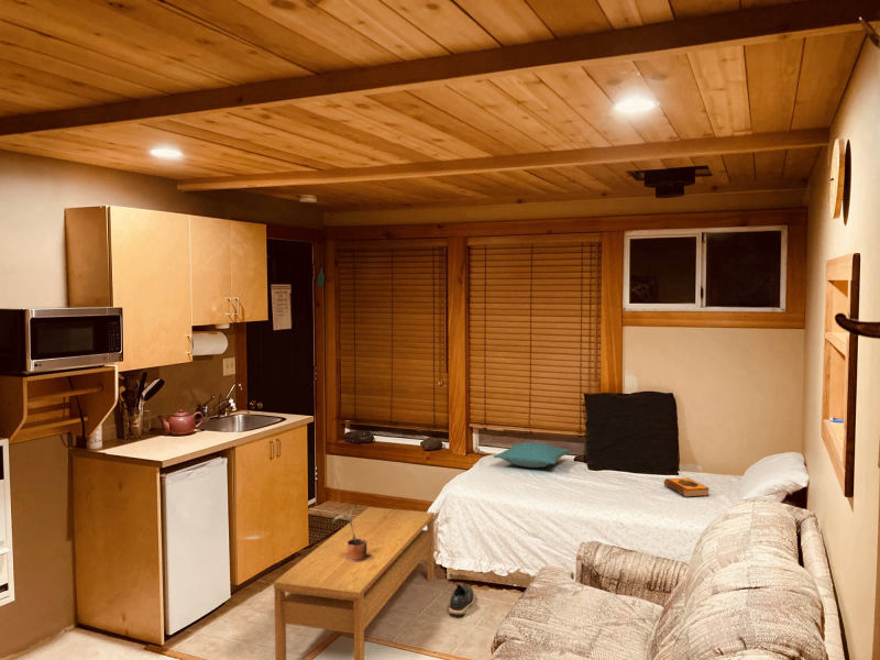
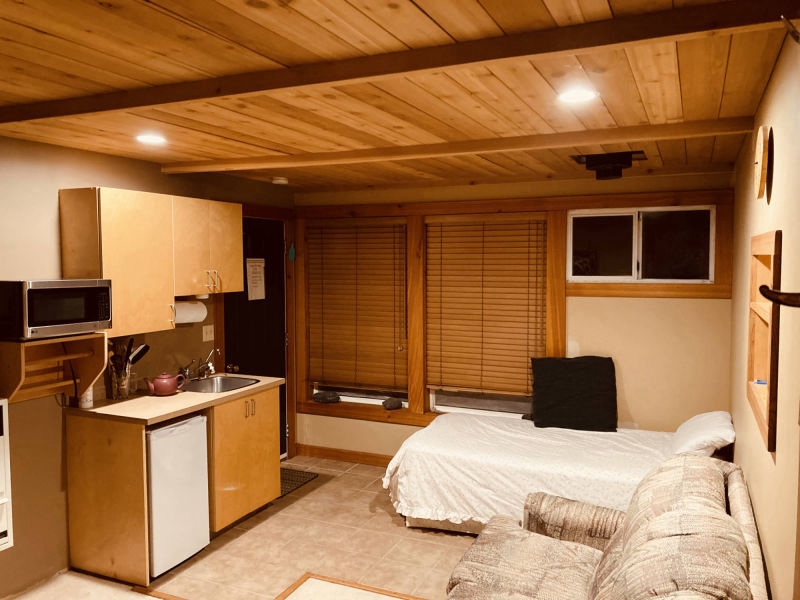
- shoe [448,583,475,618]
- pillow [493,441,572,469]
- hardback book [663,476,711,498]
- potted plant [331,504,372,562]
- coffee table [273,506,436,660]
